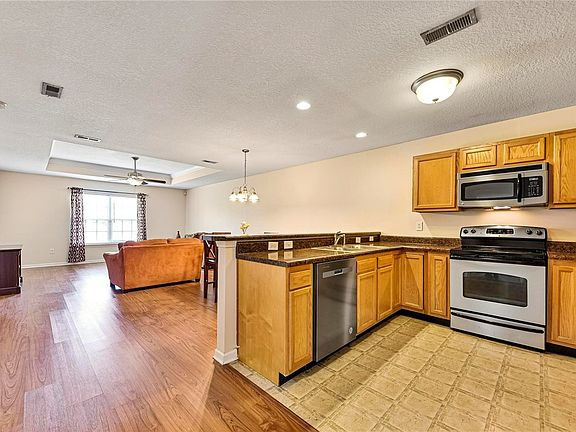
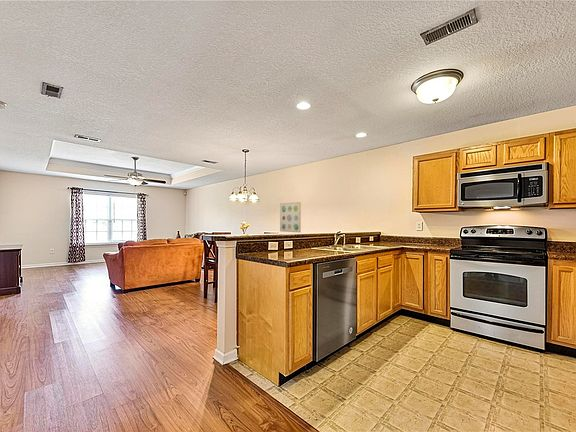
+ wall art [279,201,302,233]
